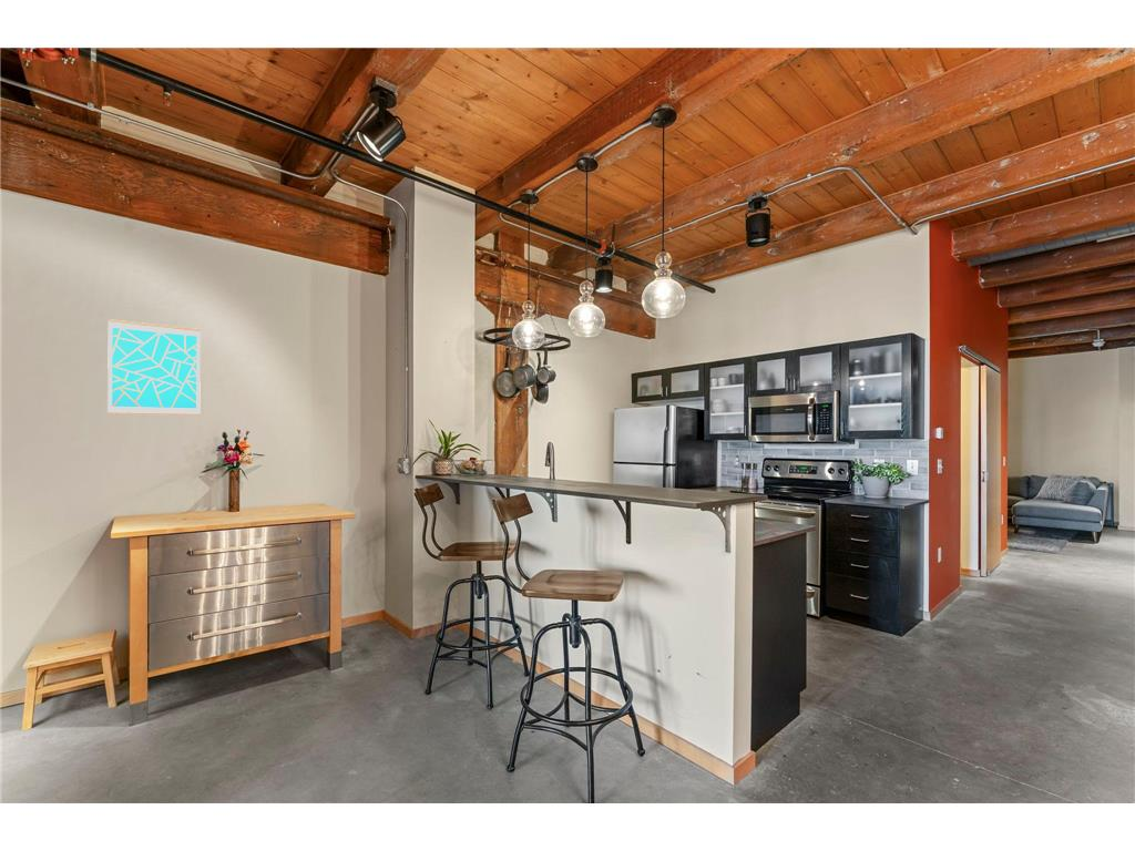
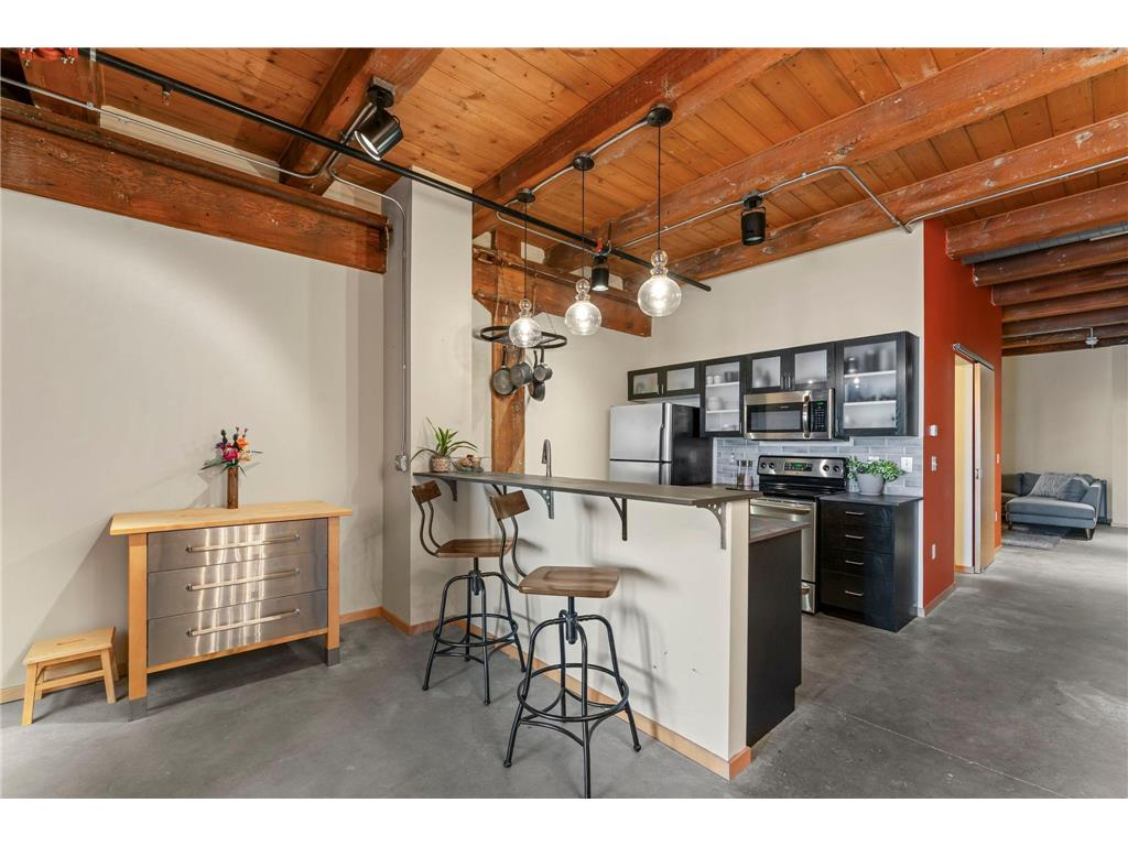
- wall art [106,318,202,417]
